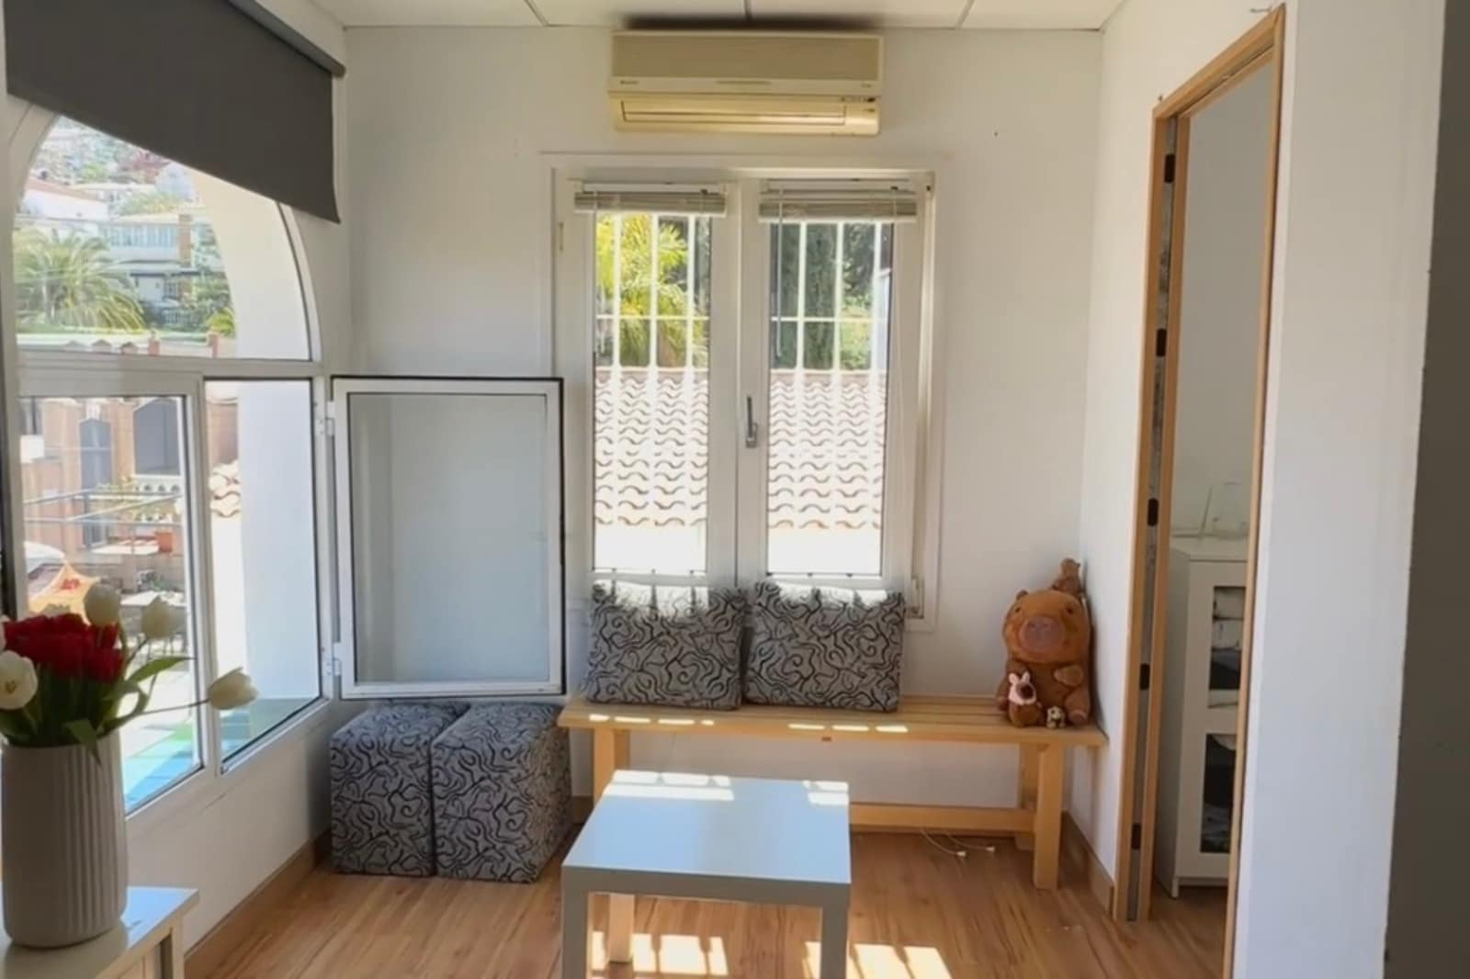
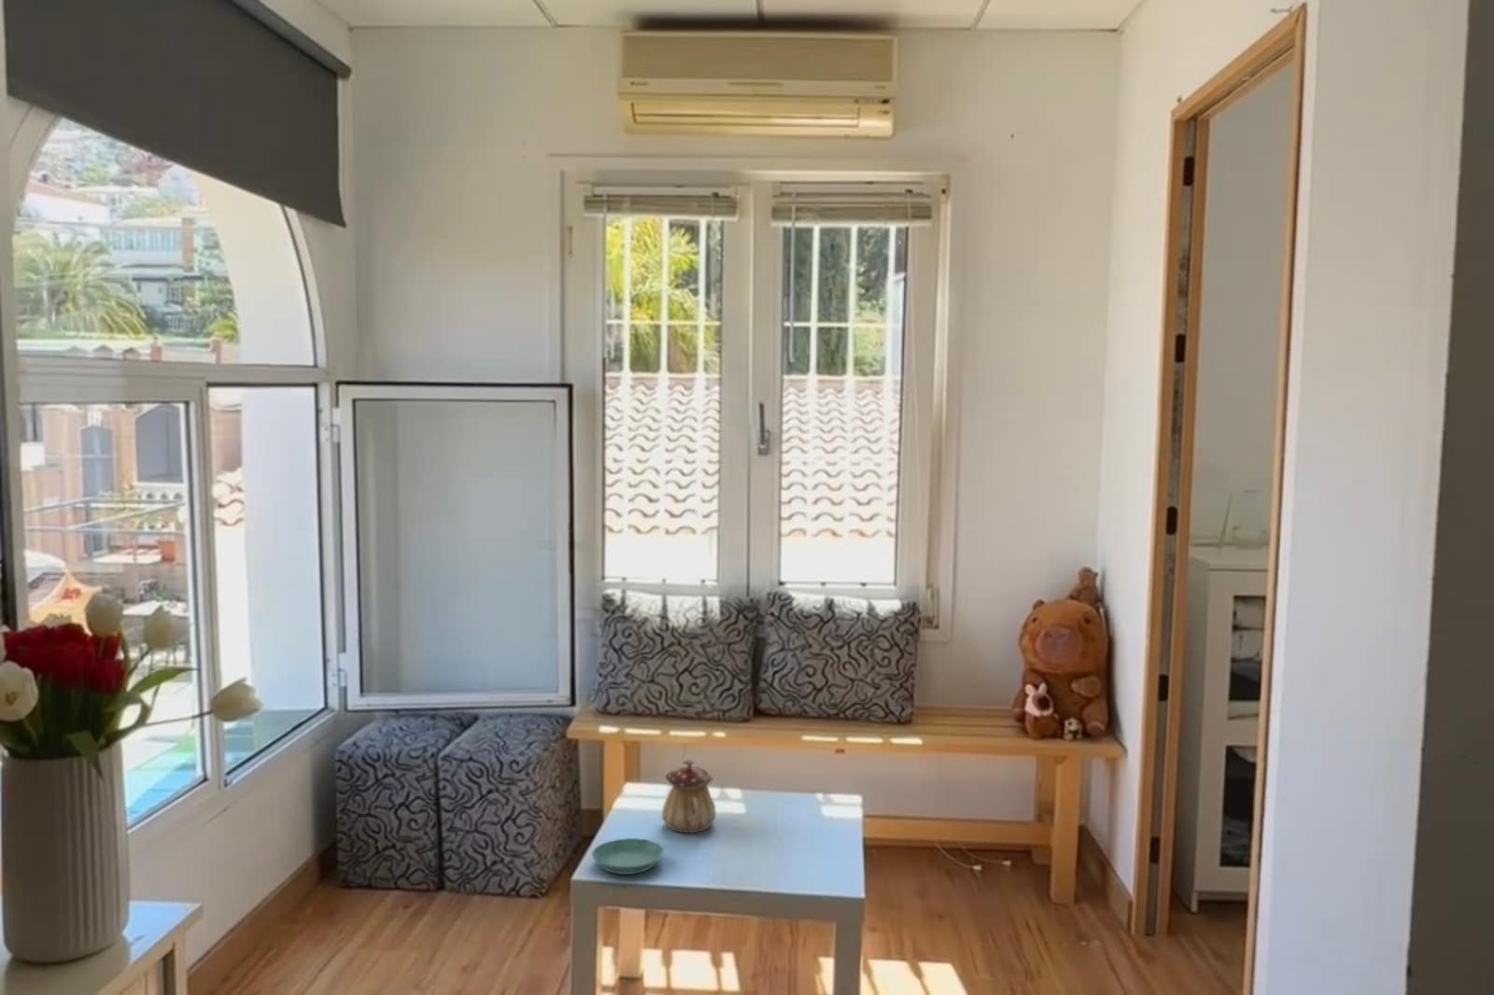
+ saucer [591,837,665,875]
+ teapot [661,758,718,834]
